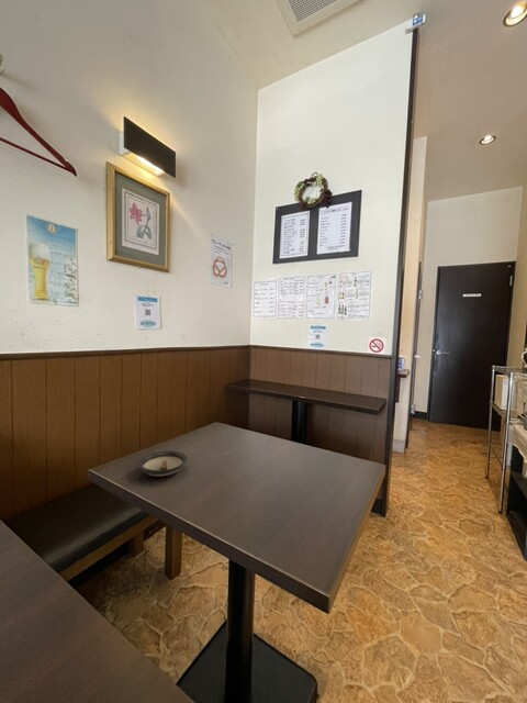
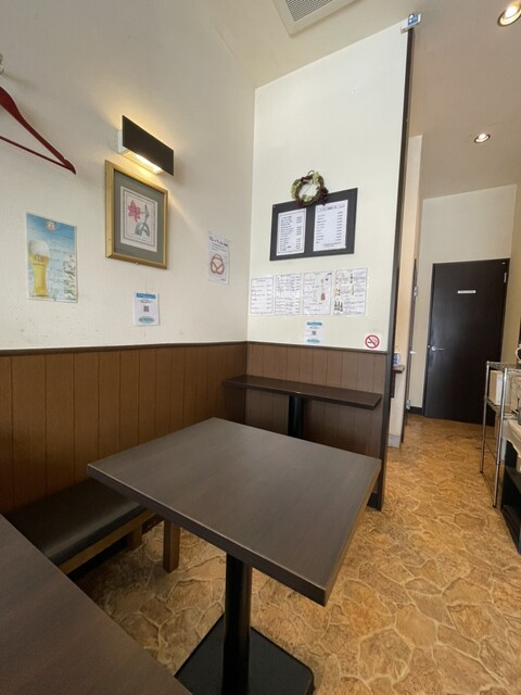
- saucer [137,450,188,478]
